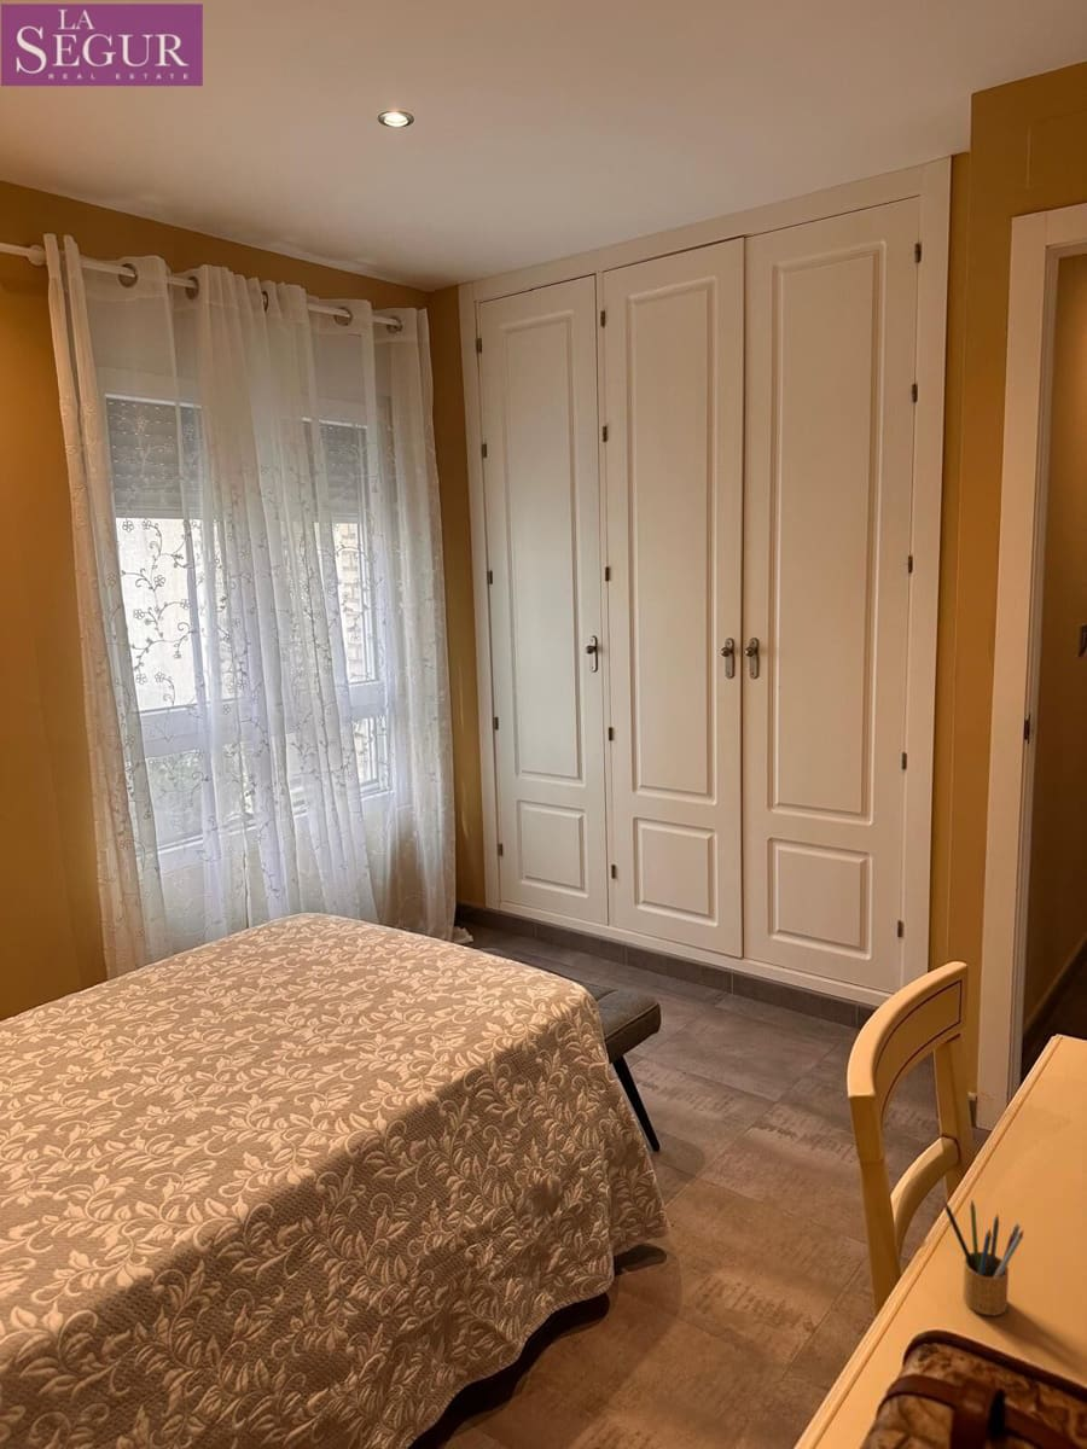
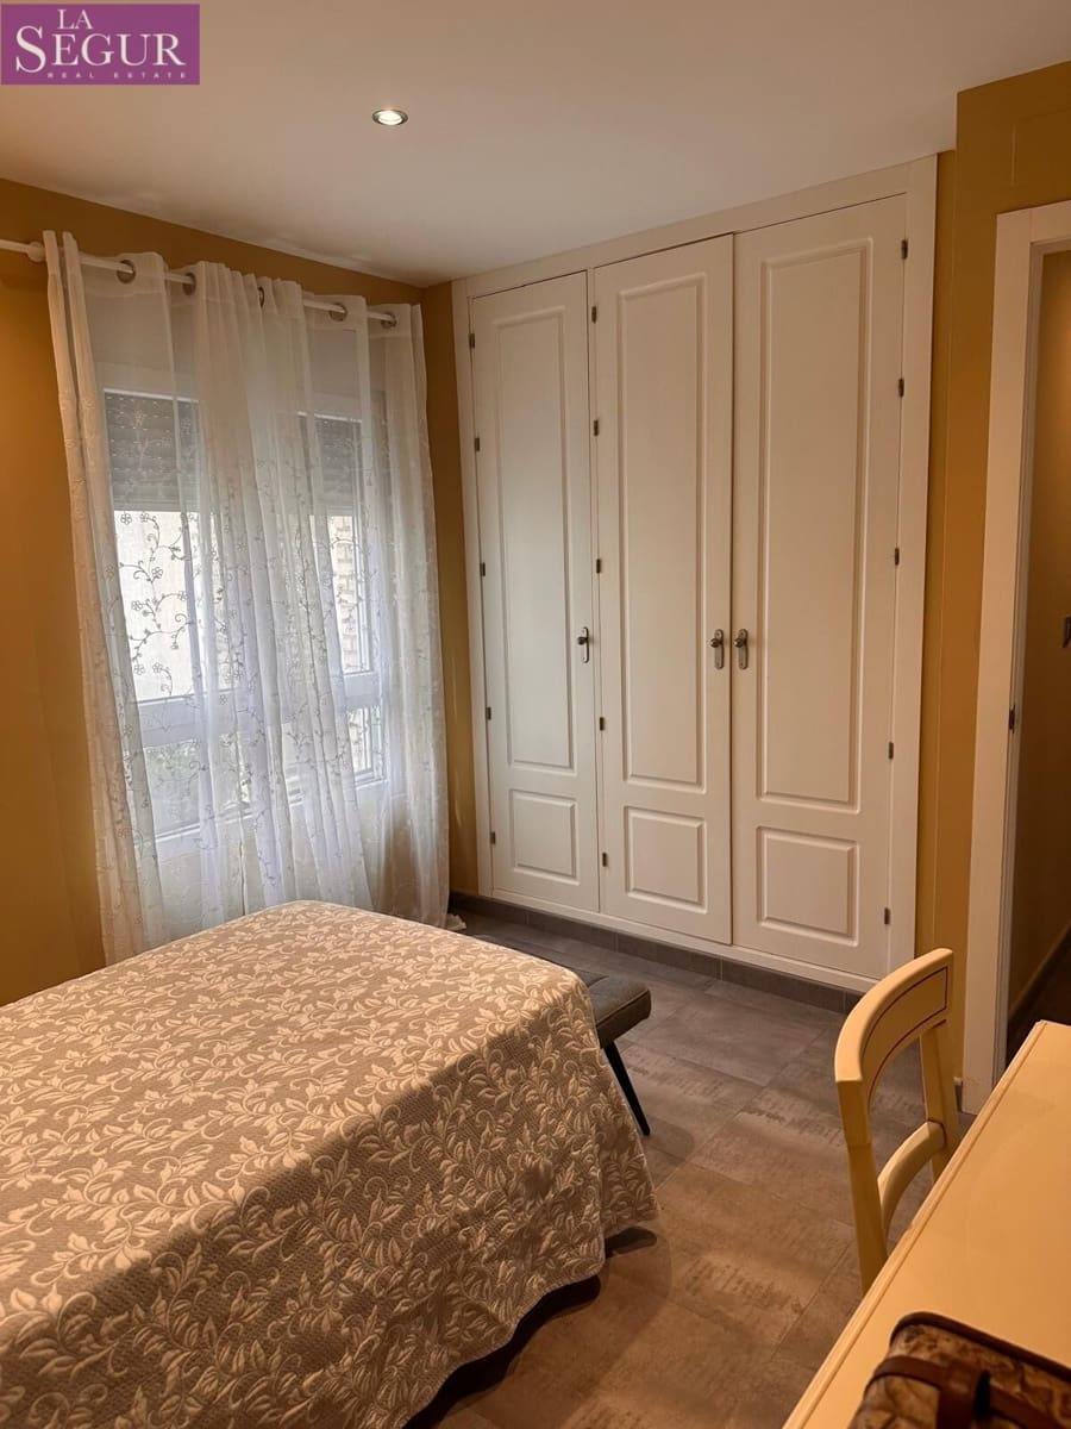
- pencil box [943,1199,1024,1317]
